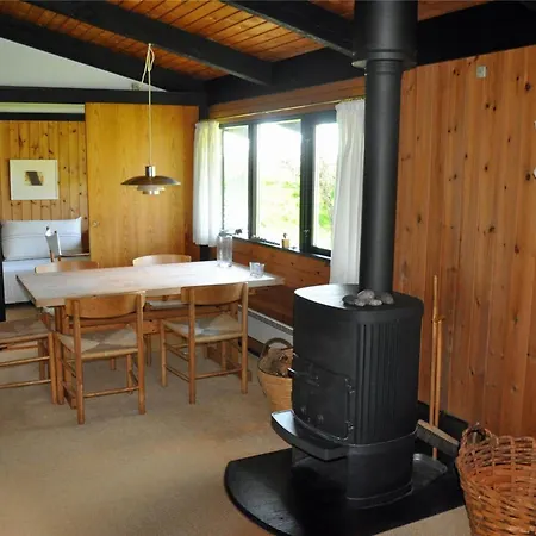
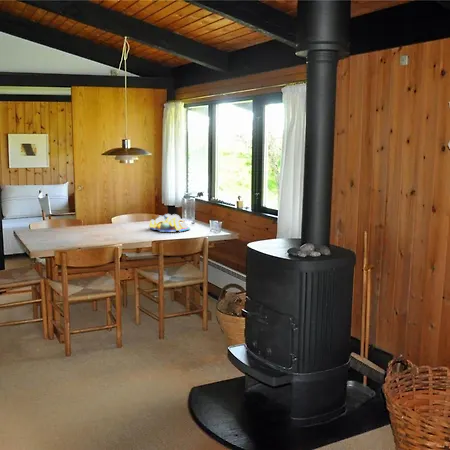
+ fruit bowl [148,213,191,233]
